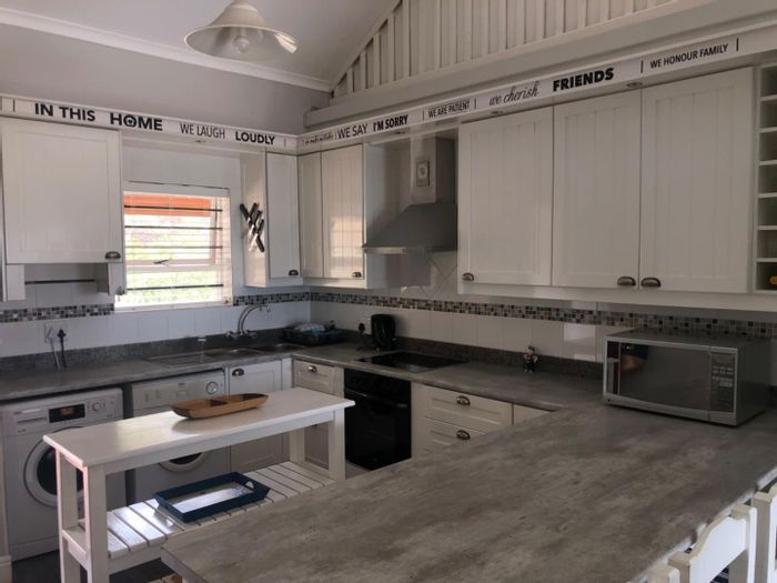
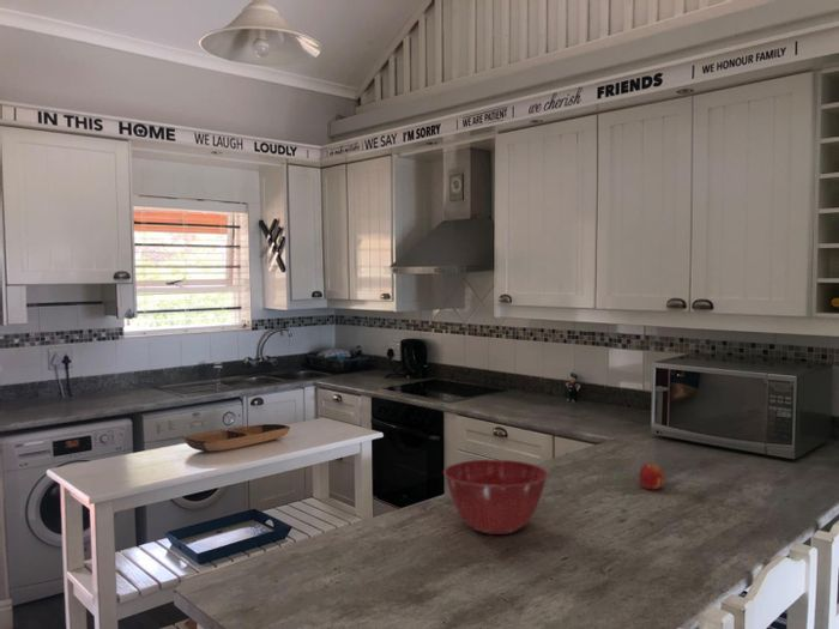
+ mixing bowl [442,459,549,536]
+ fruit [638,461,665,490]
